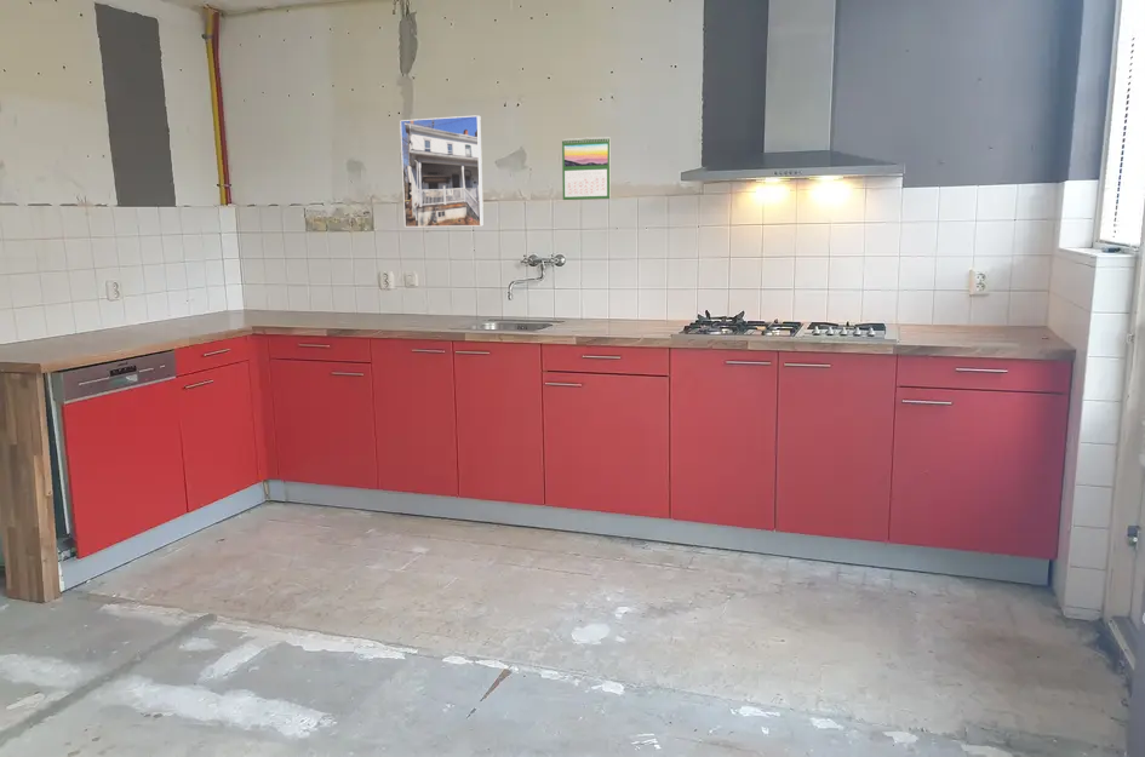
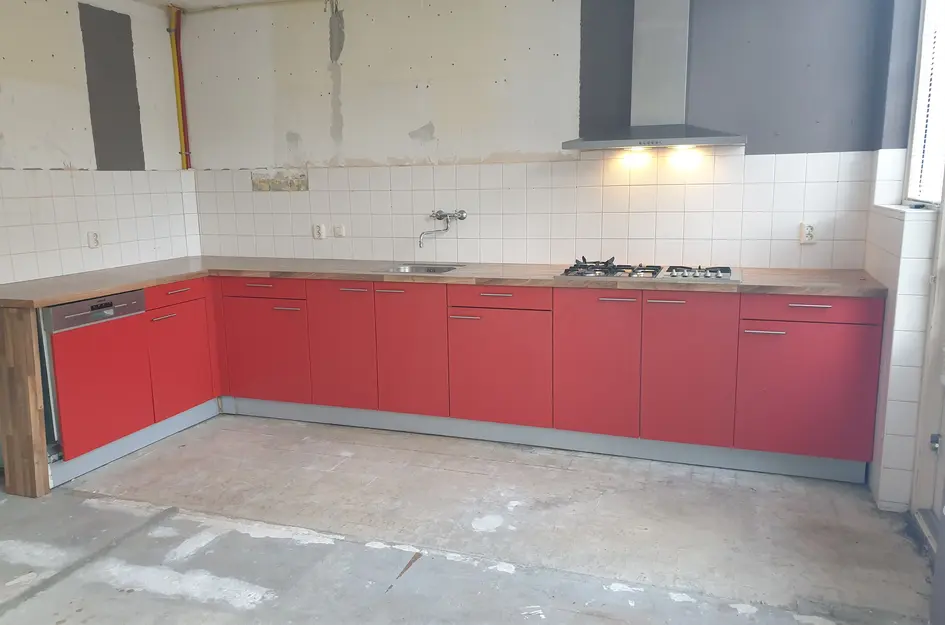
- calendar [561,136,612,201]
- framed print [399,115,485,229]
